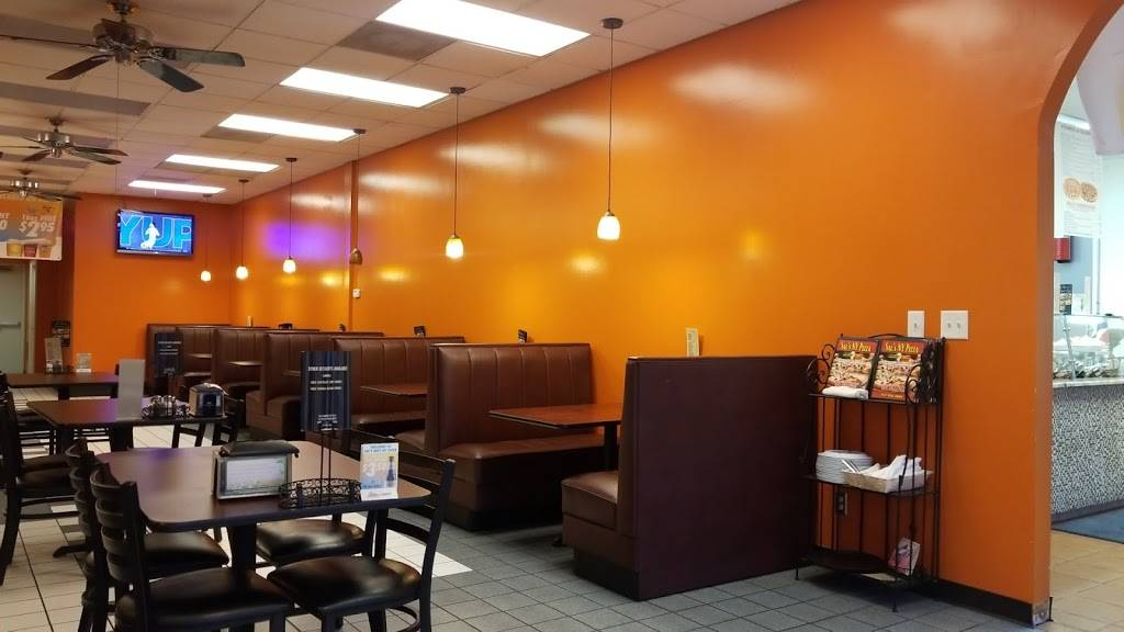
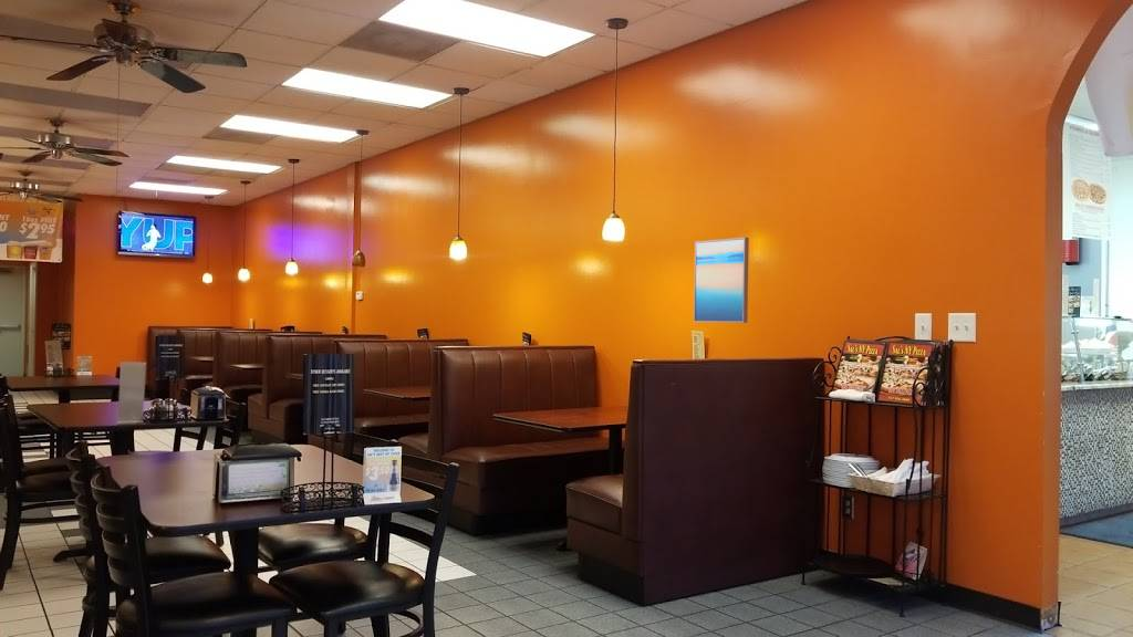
+ wall art [693,237,750,324]
